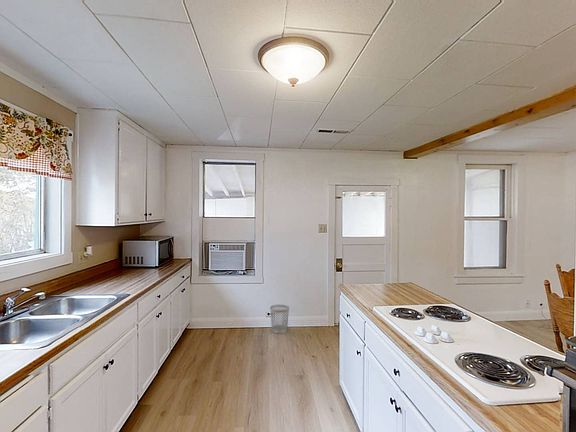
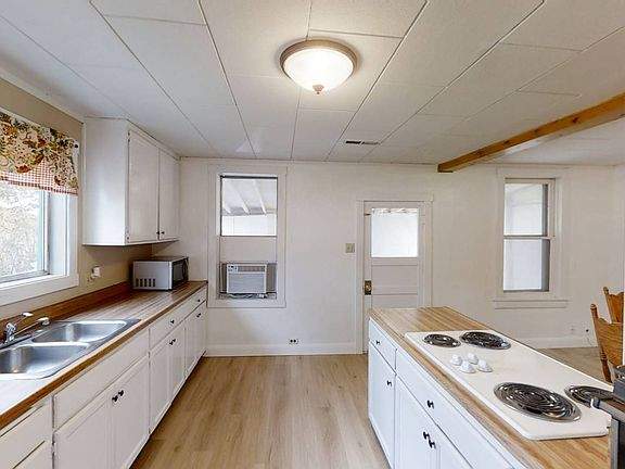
- wastebasket [269,304,290,334]
